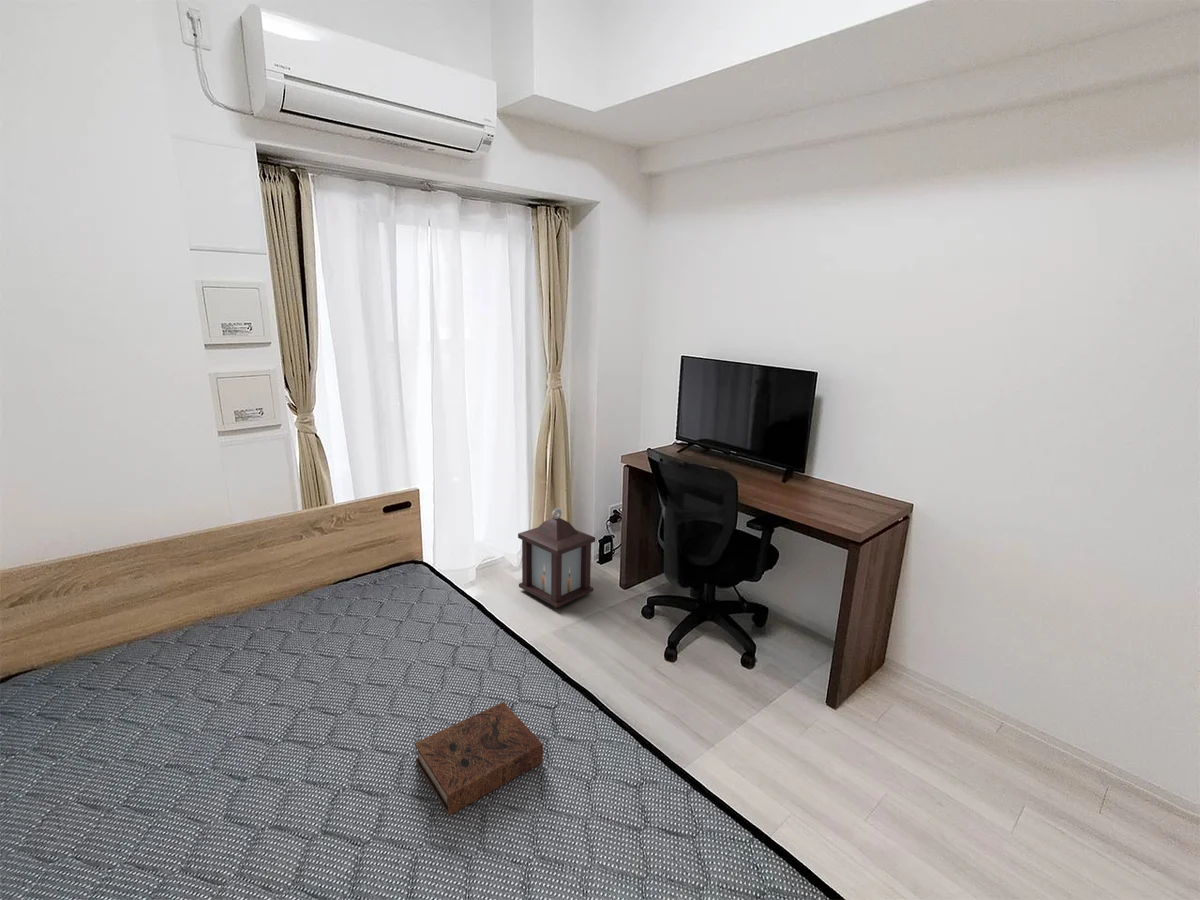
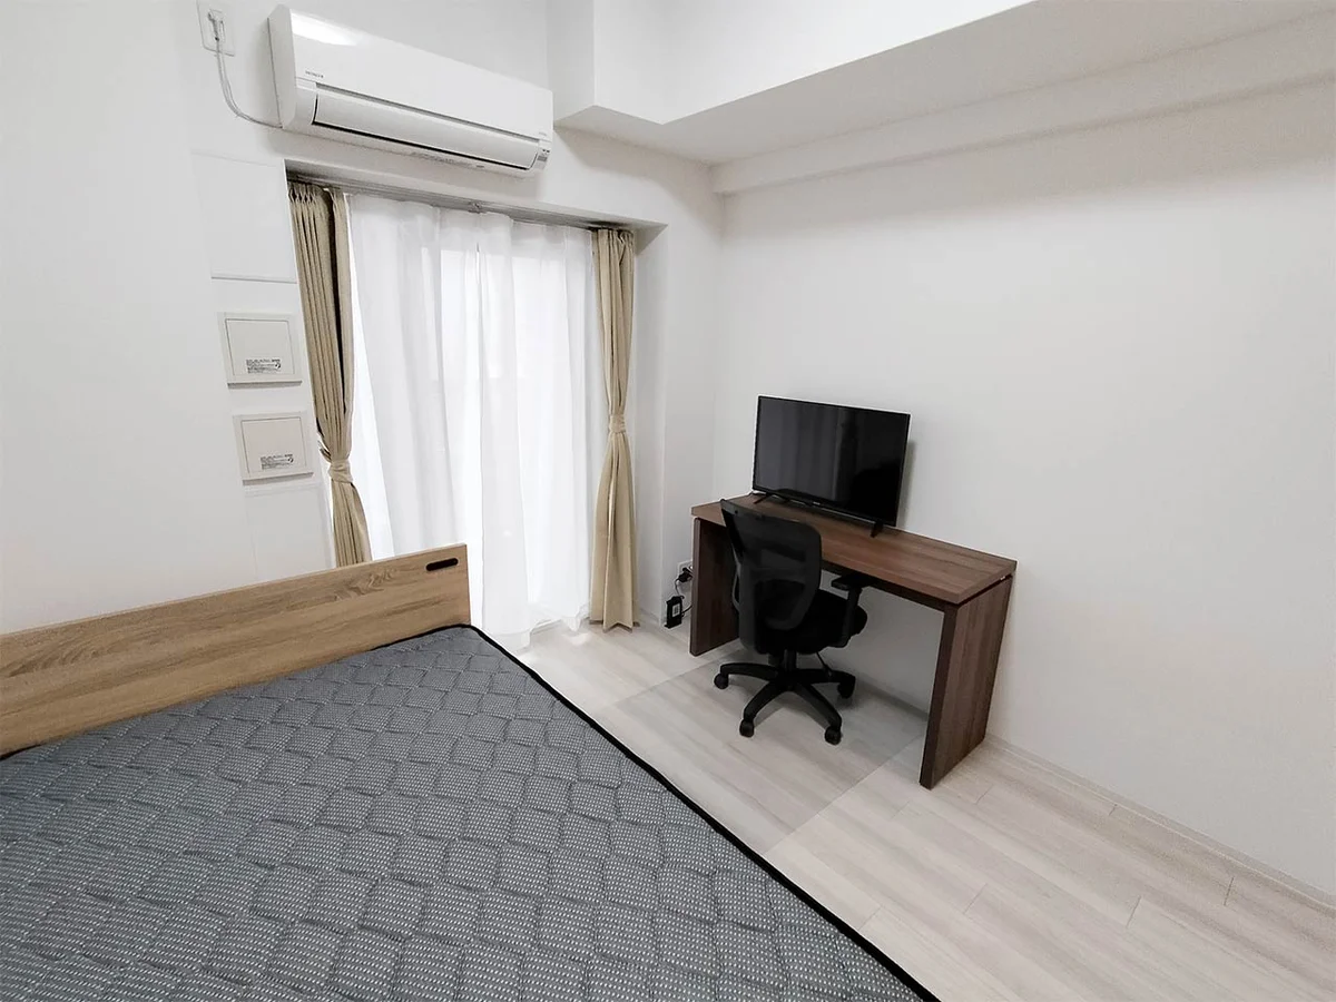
- book [414,701,544,816]
- lantern [517,507,596,609]
